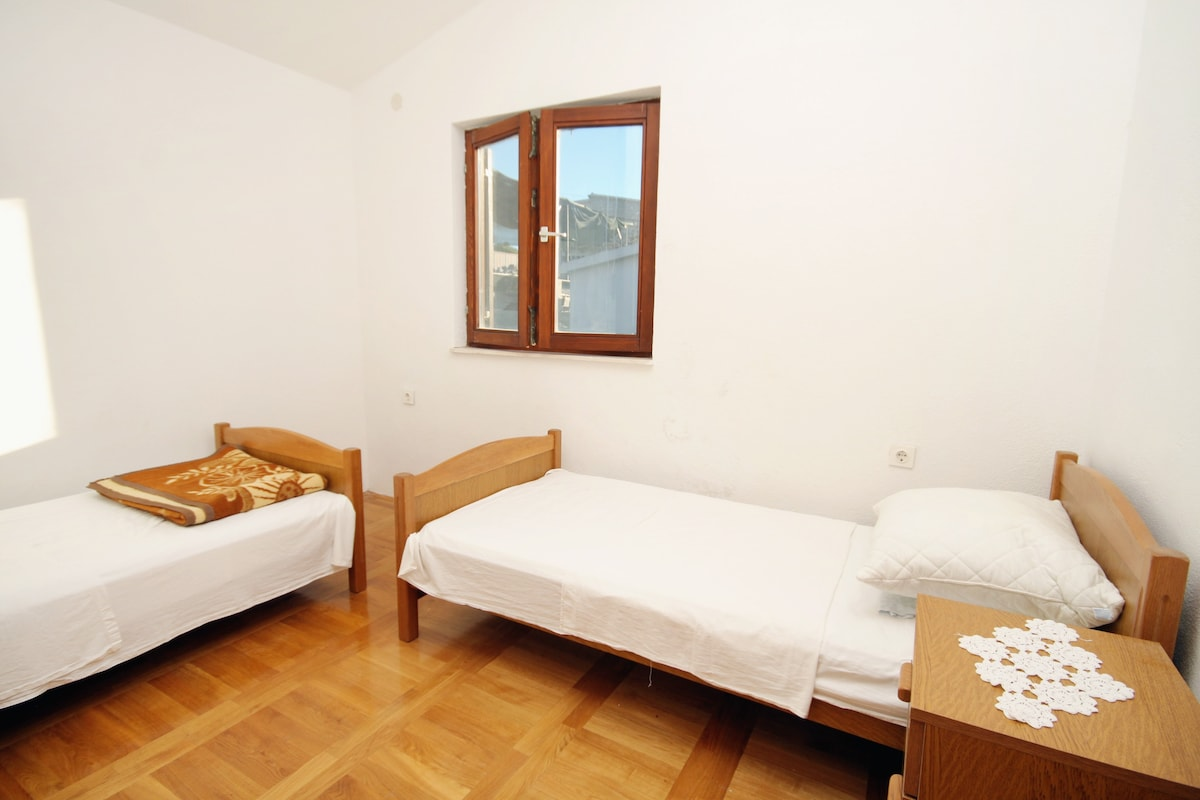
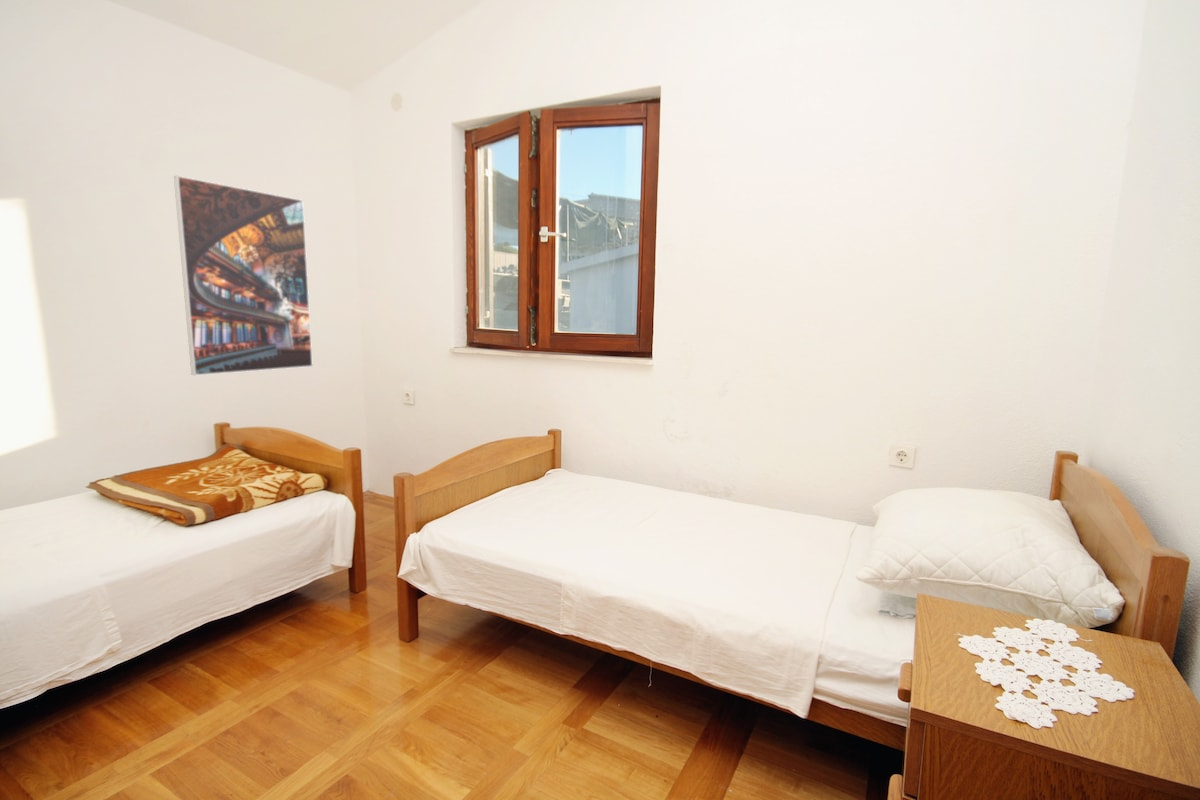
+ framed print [173,175,314,376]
